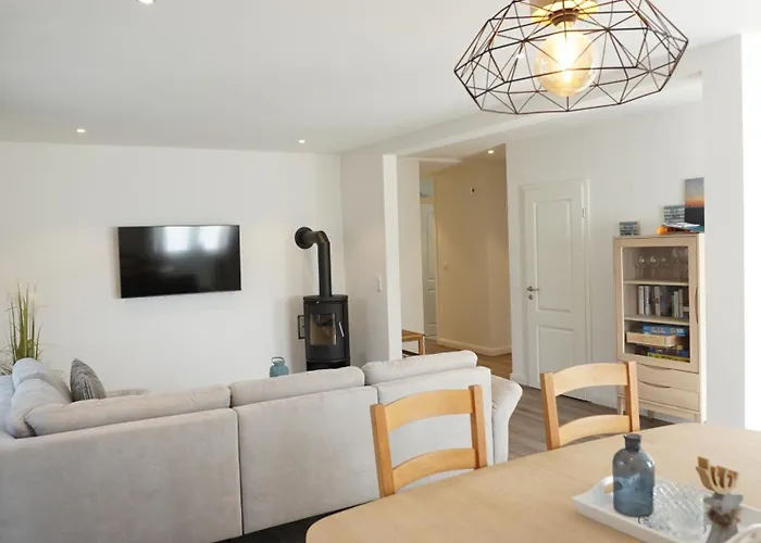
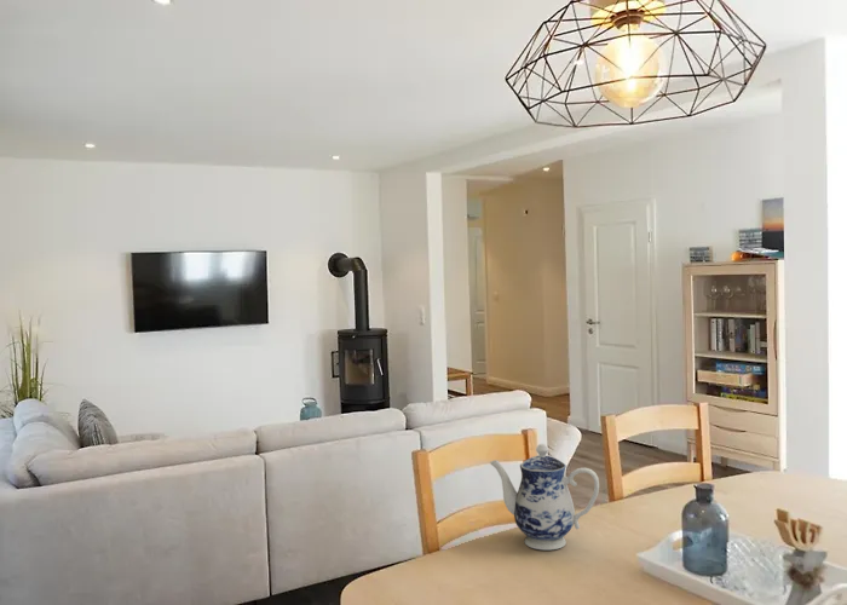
+ teapot [489,443,600,552]
